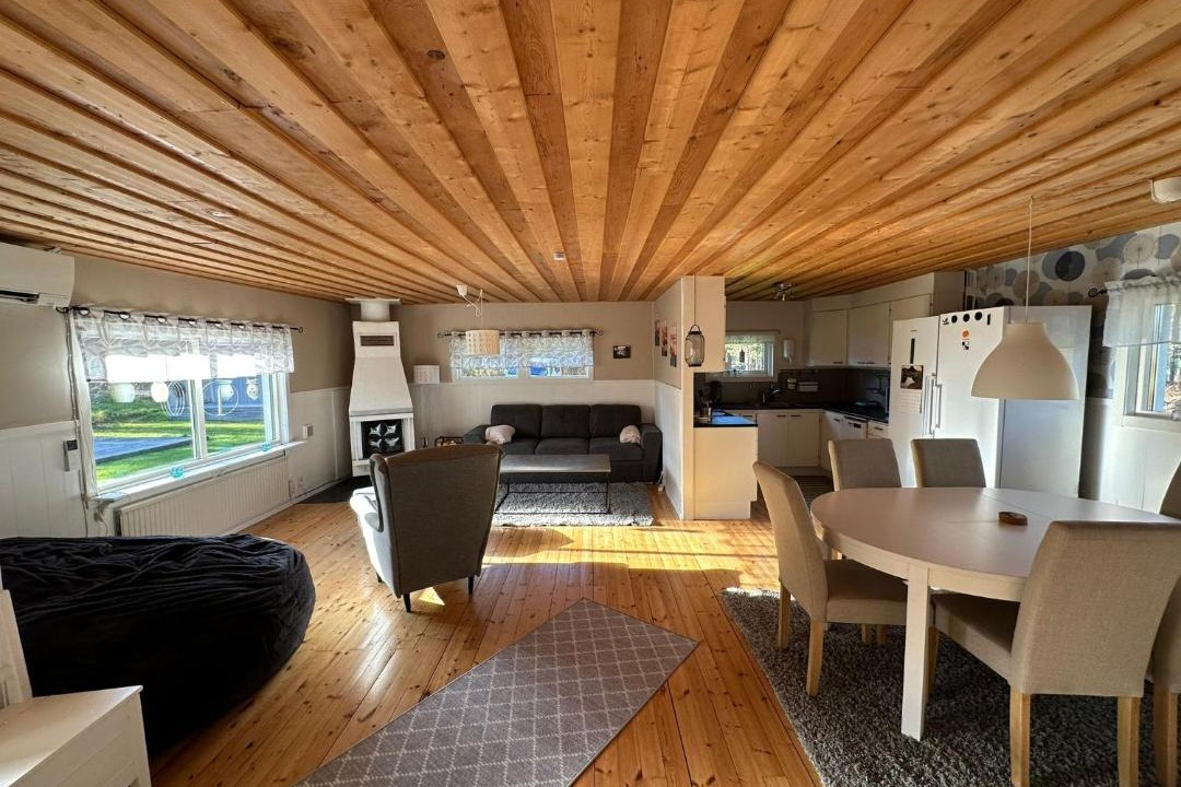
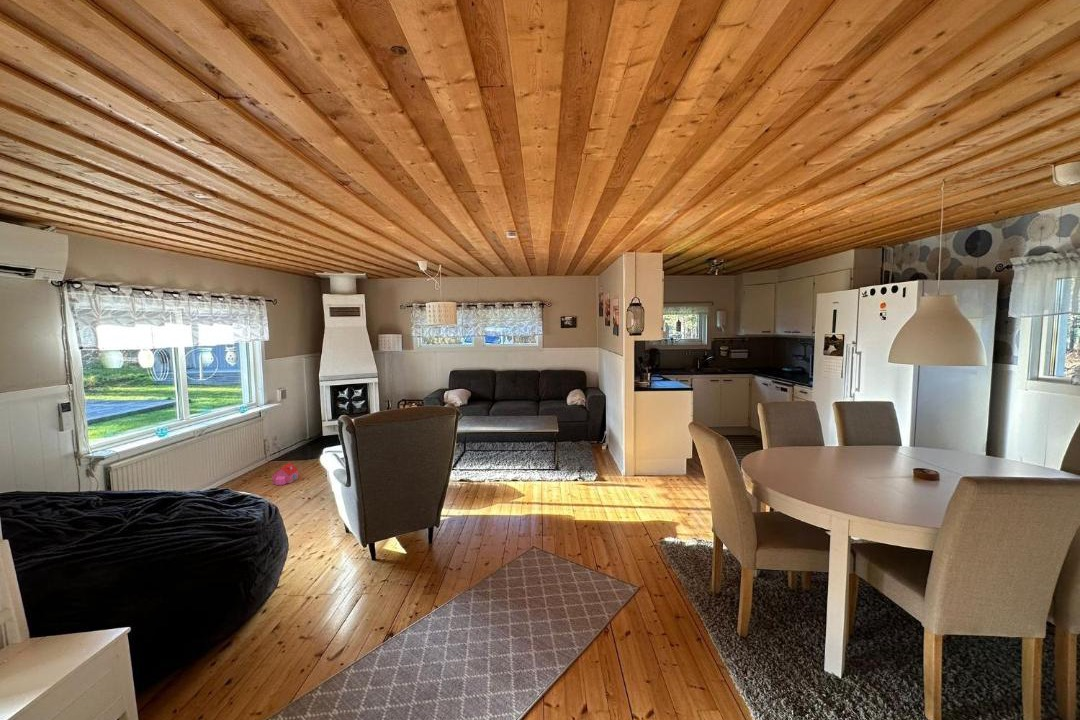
+ toy house [271,462,299,486]
